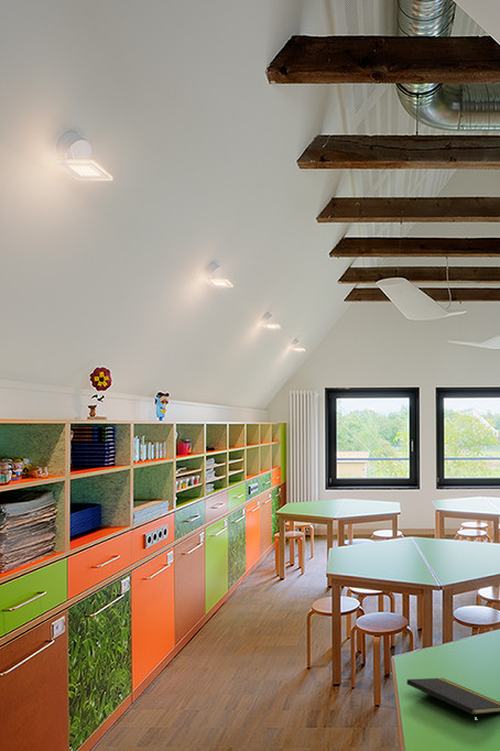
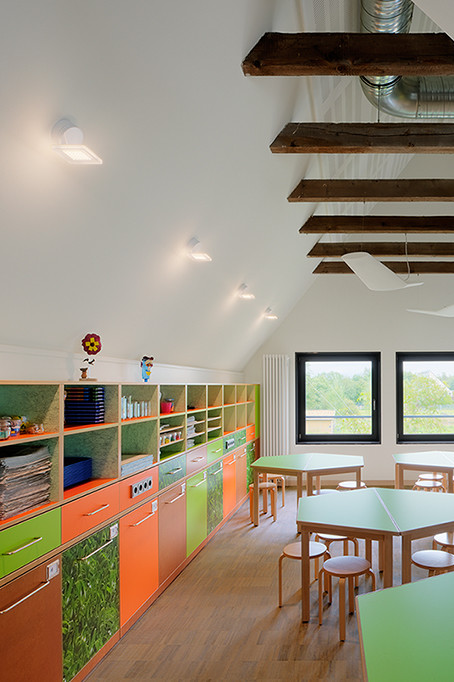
- notepad [405,677,500,729]
